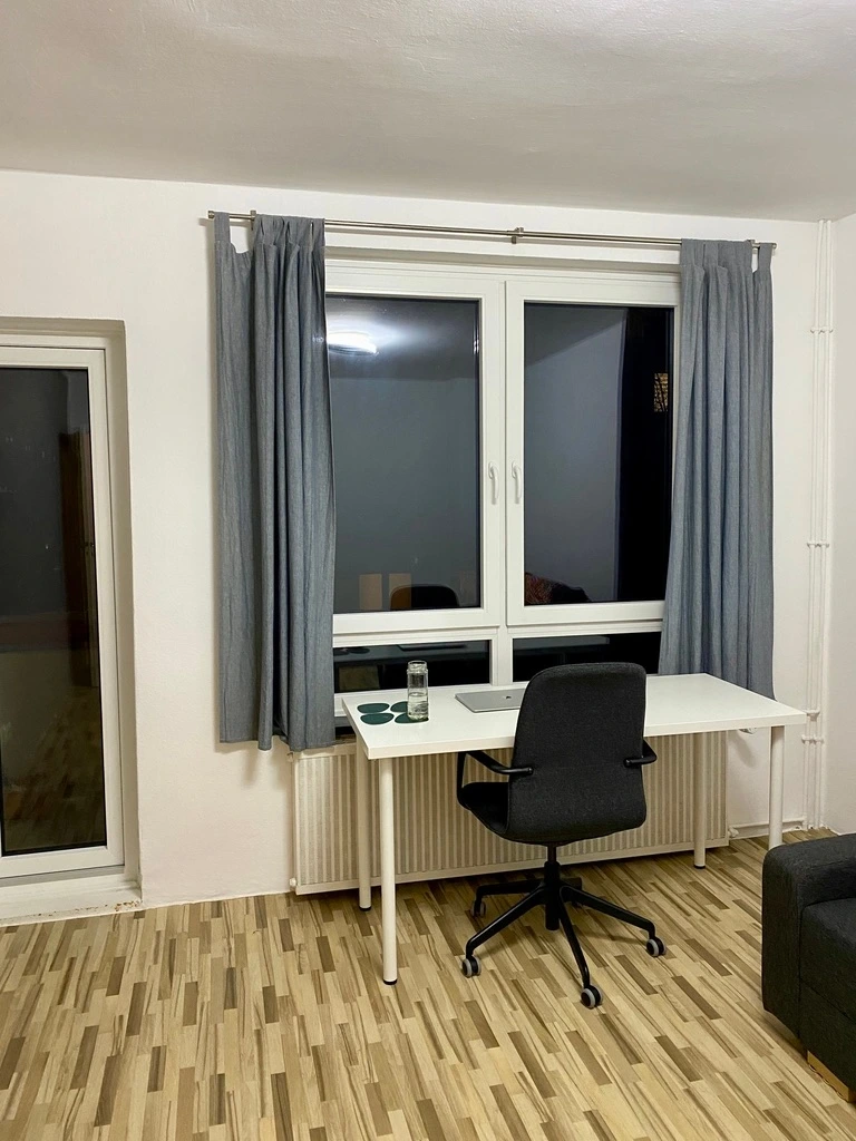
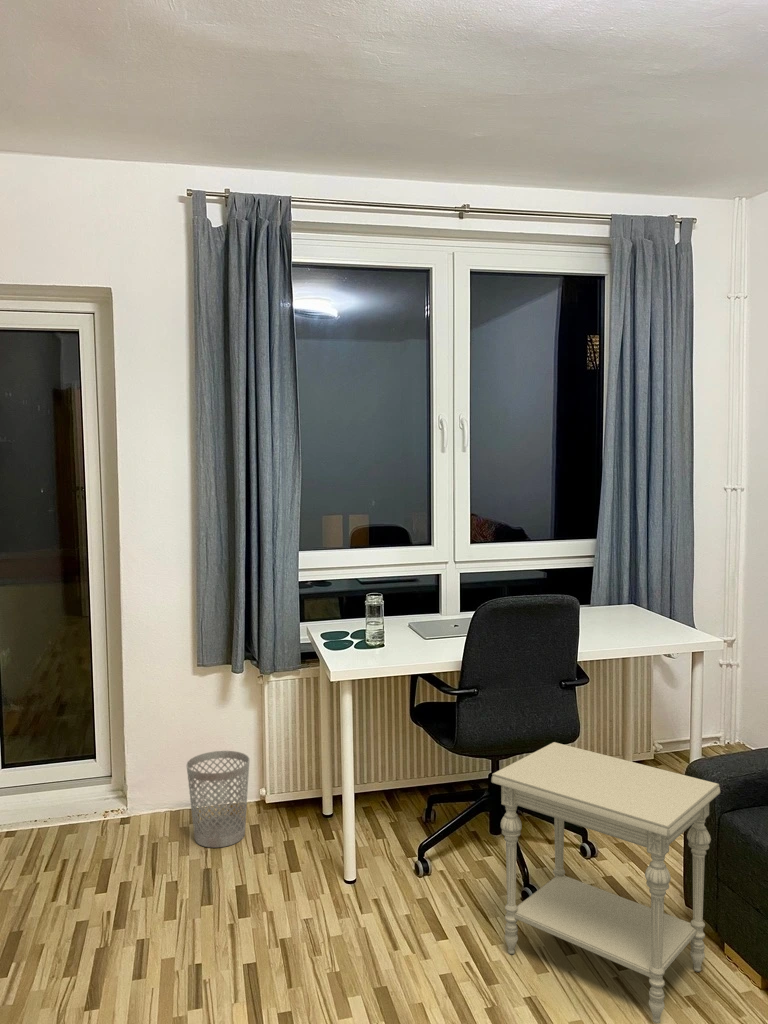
+ wastebasket [186,750,250,849]
+ side table [490,741,721,1024]
